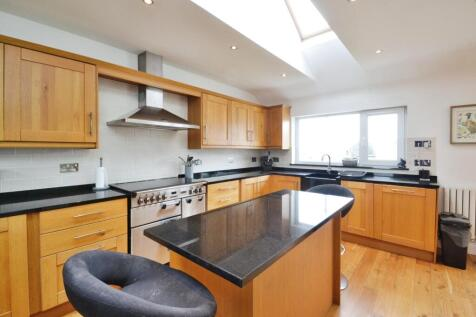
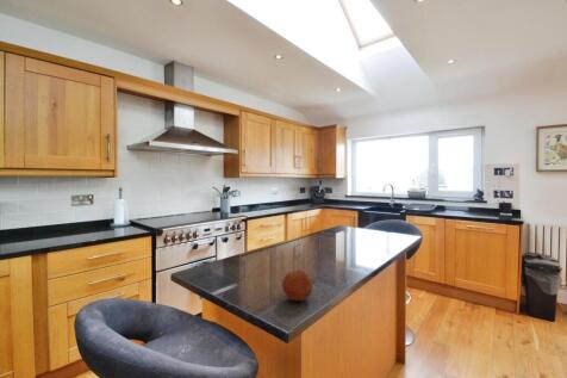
+ fruit [281,269,313,302]
